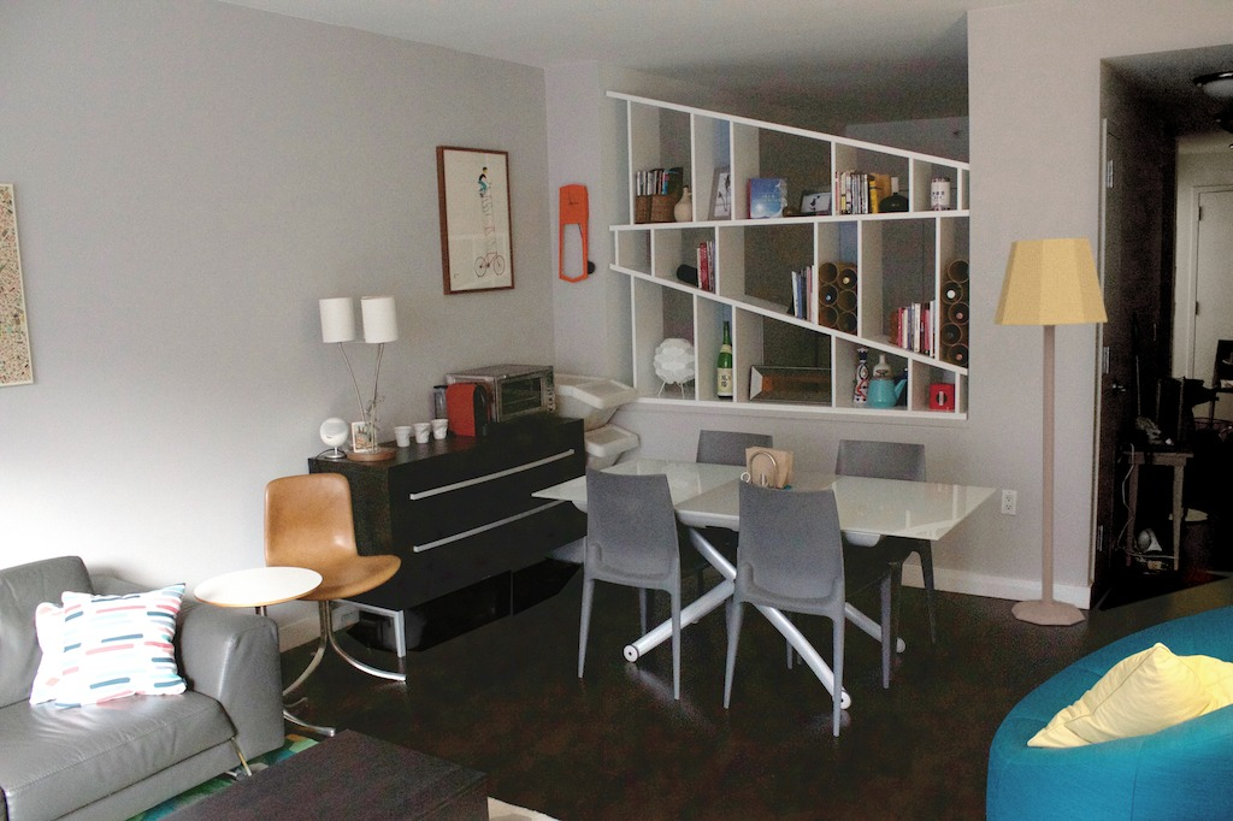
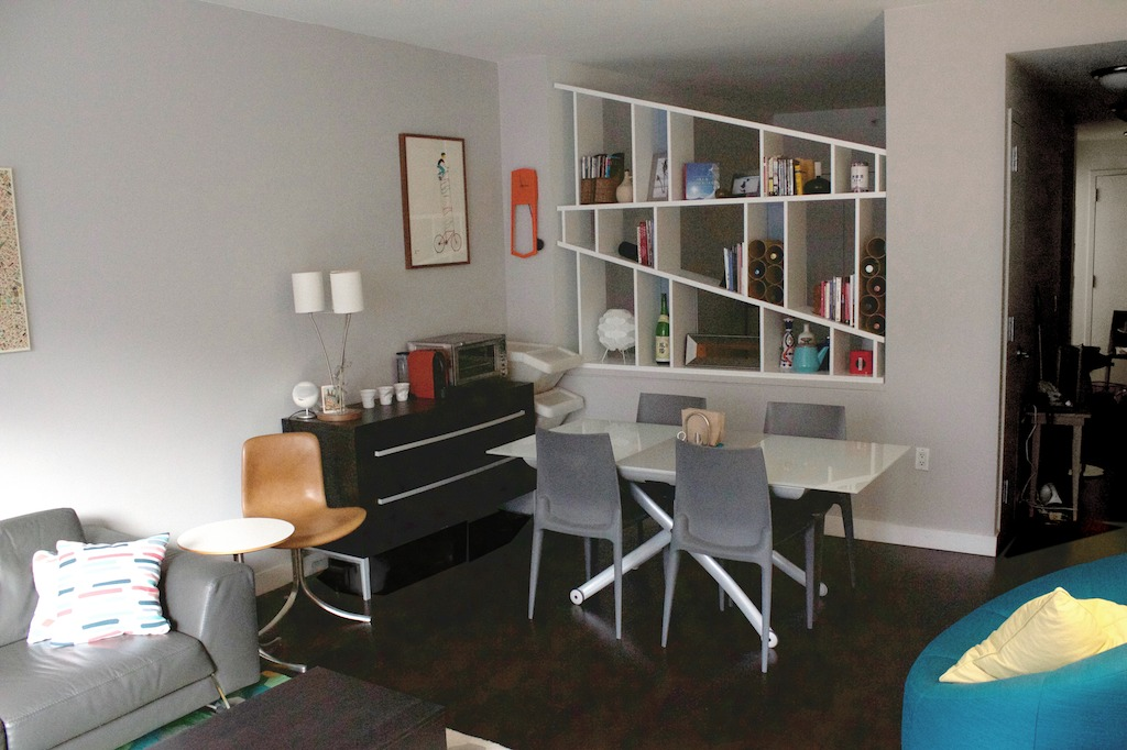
- lamp [992,237,1109,626]
